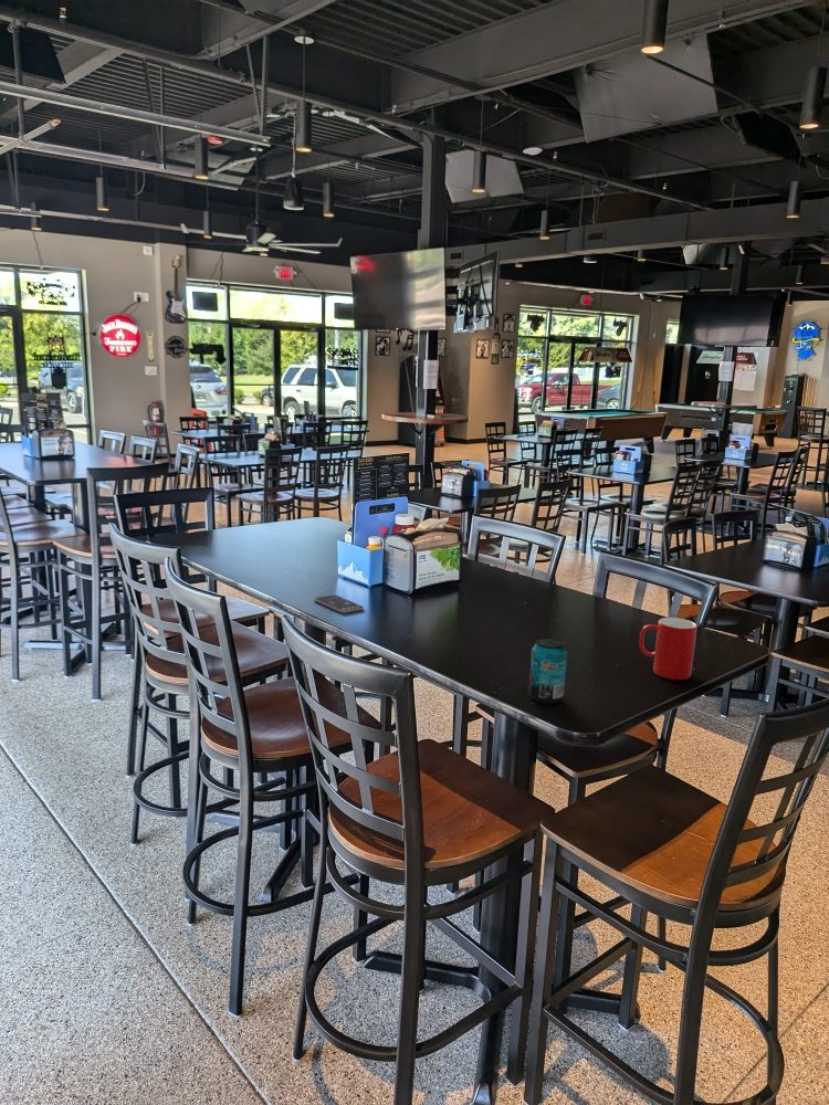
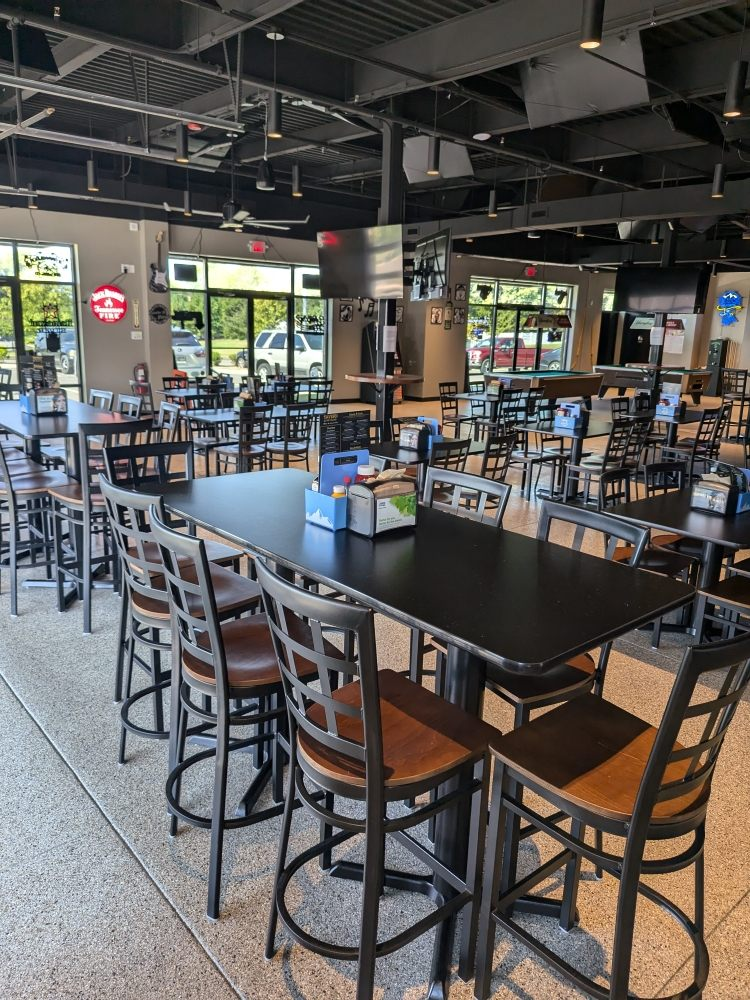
- cup [639,617,699,681]
- beverage can [527,636,568,705]
- smartphone [313,593,365,613]
